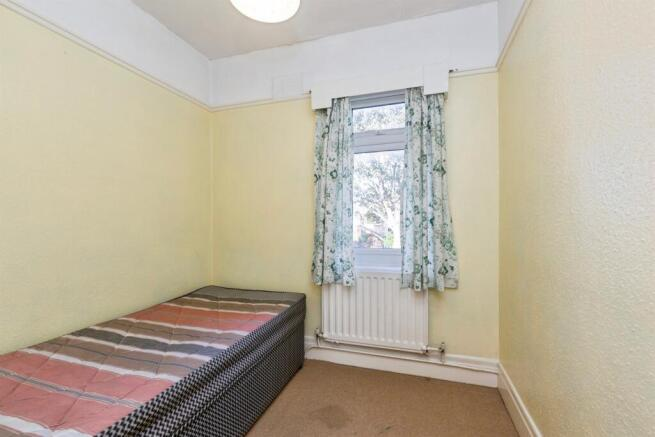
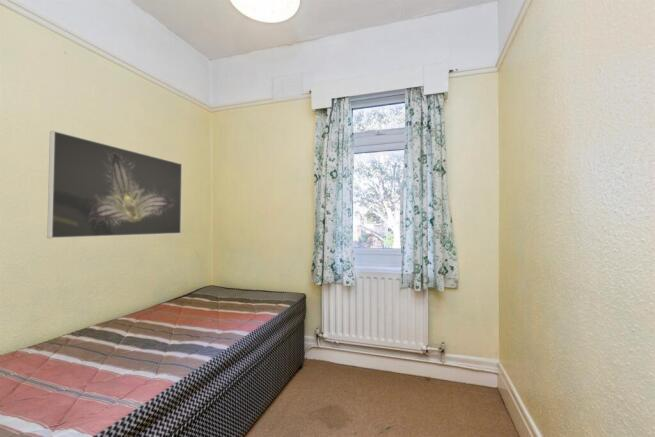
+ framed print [46,130,183,239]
